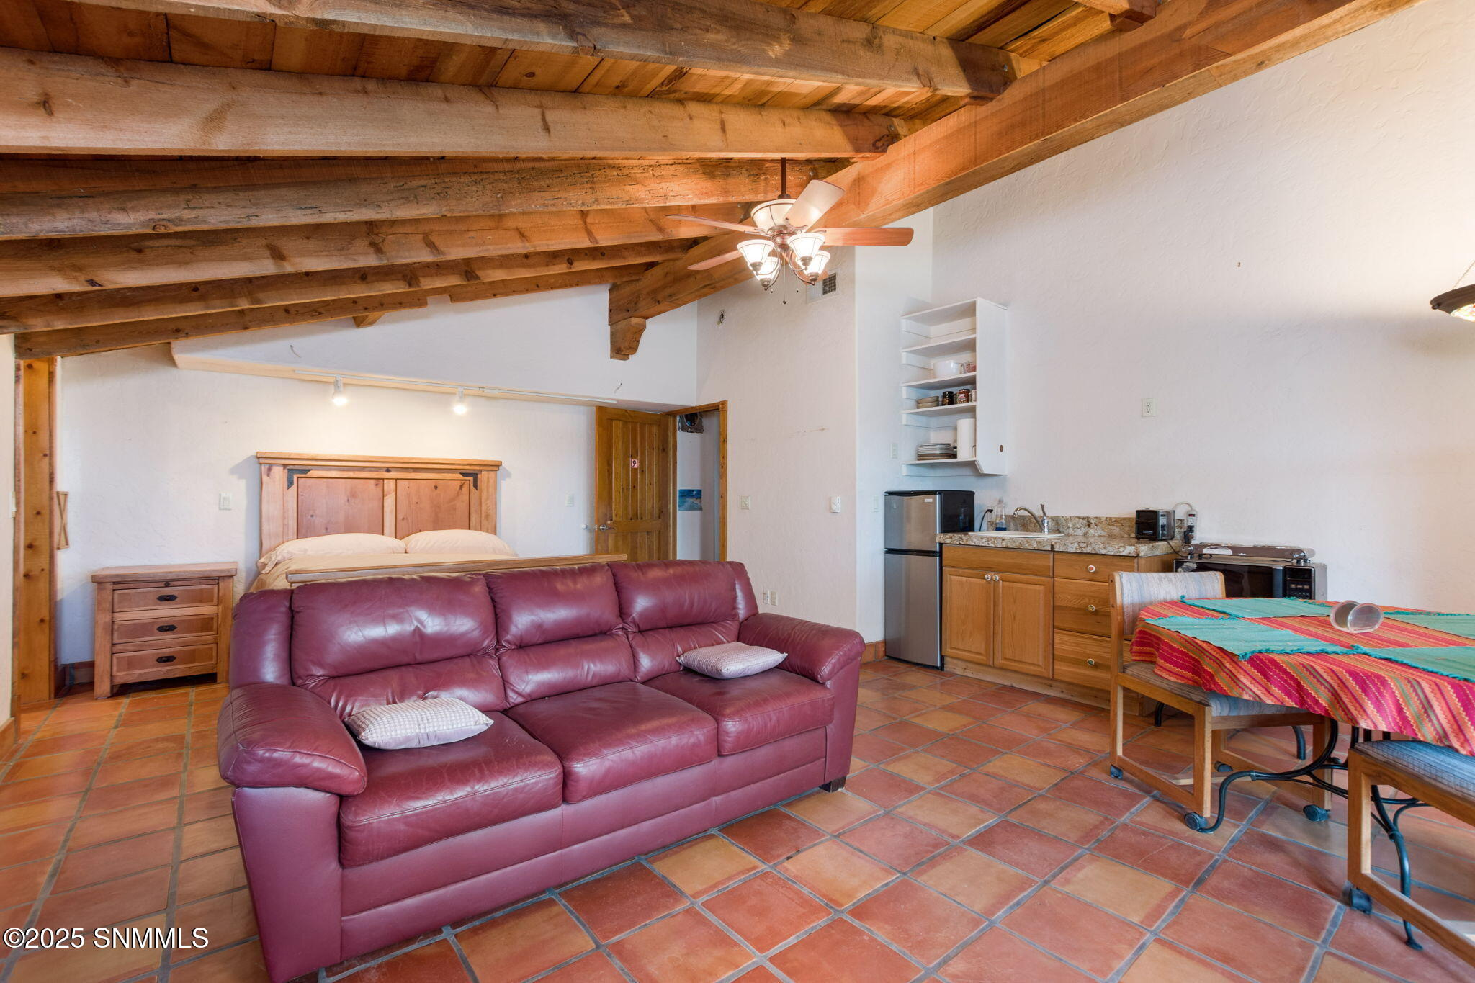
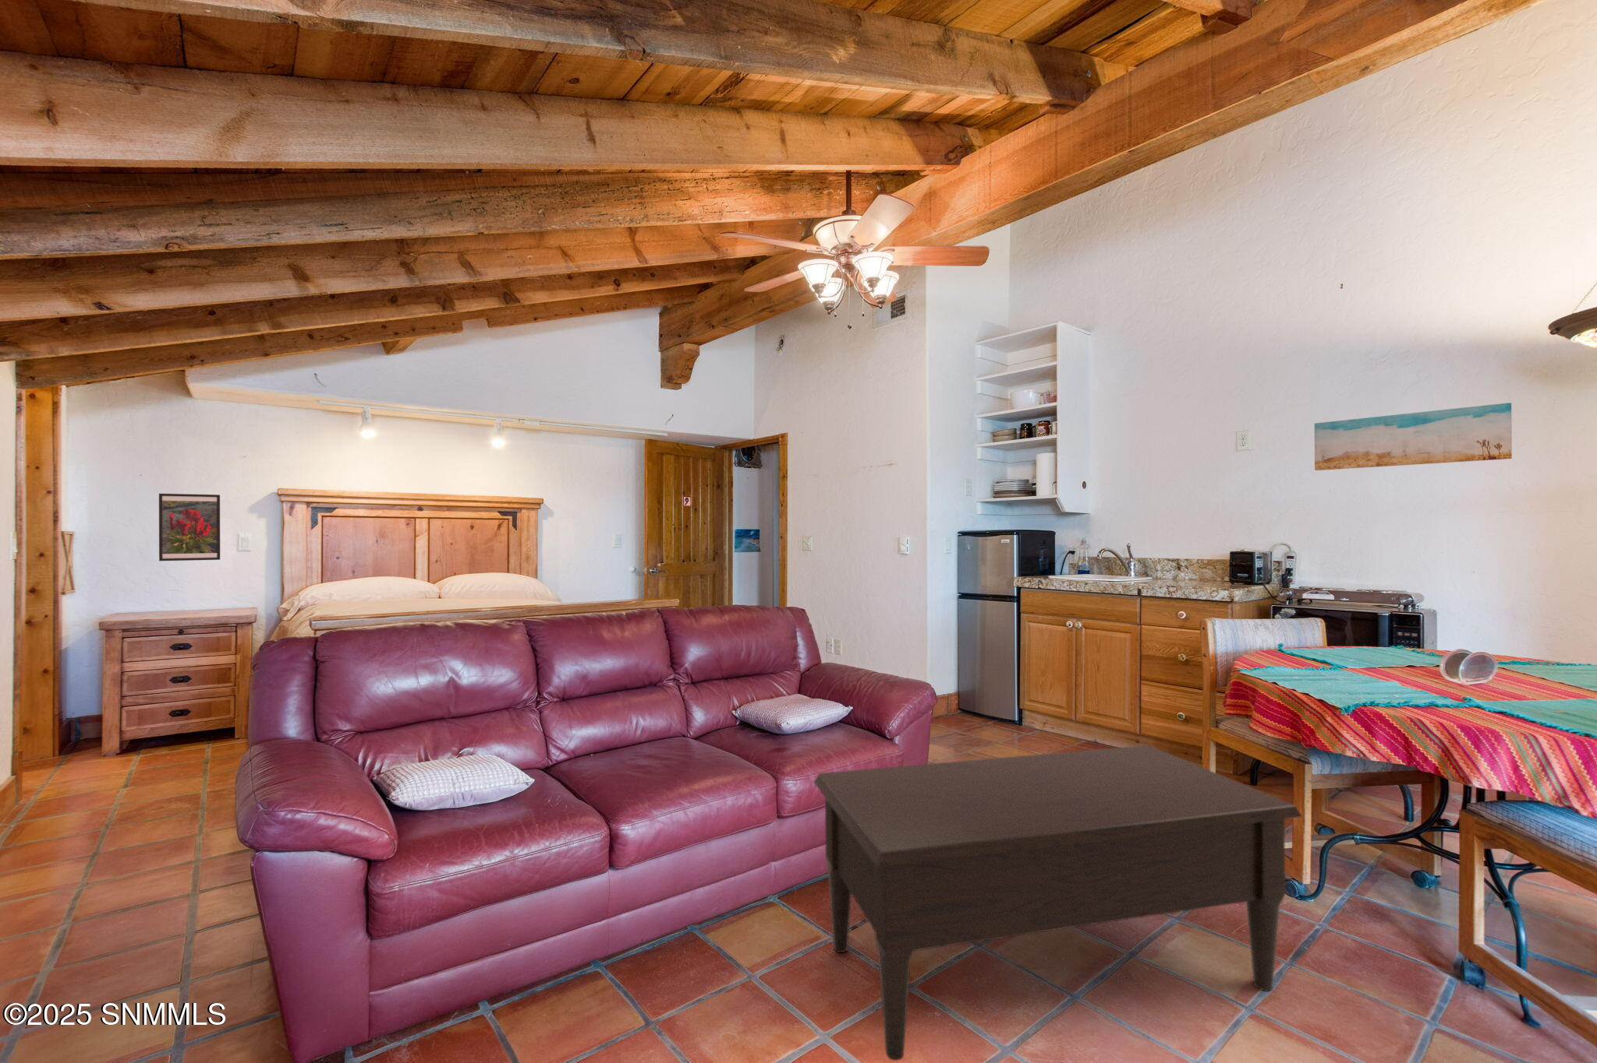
+ coffee table [812,745,1304,1062]
+ wall art [1314,402,1513,471]
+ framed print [158,494,221,561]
